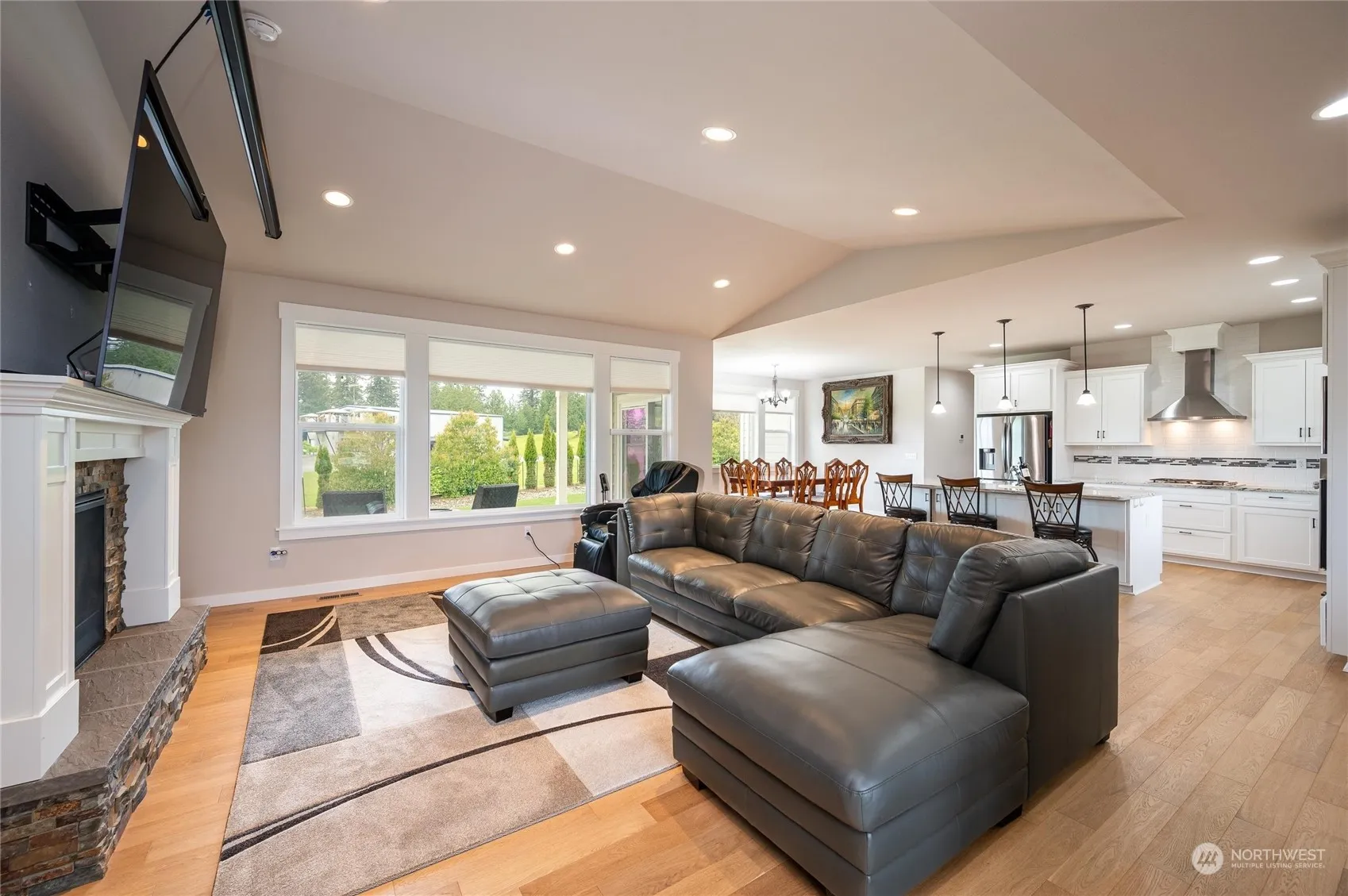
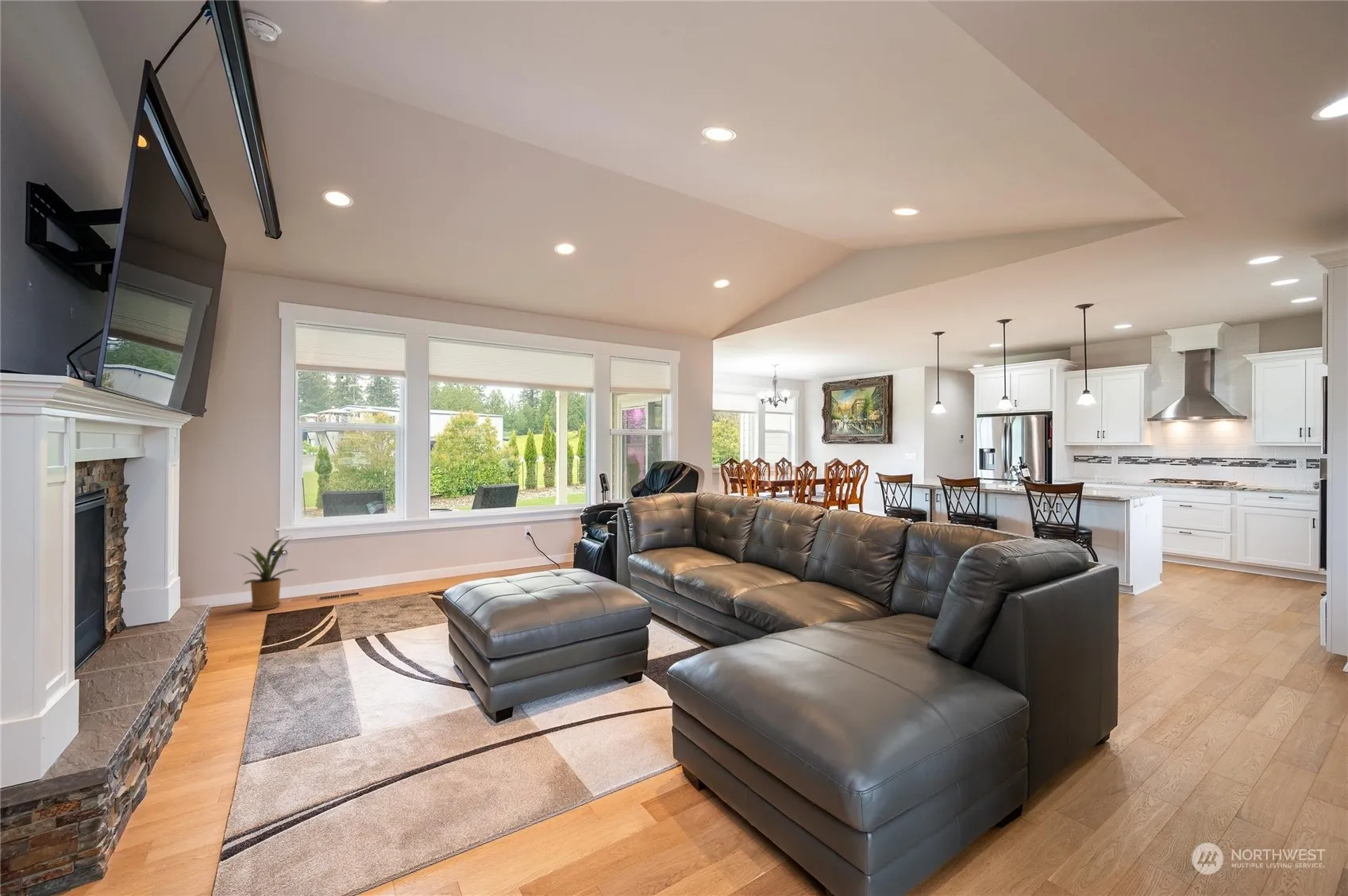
+ house plant [234,534,298,611]
